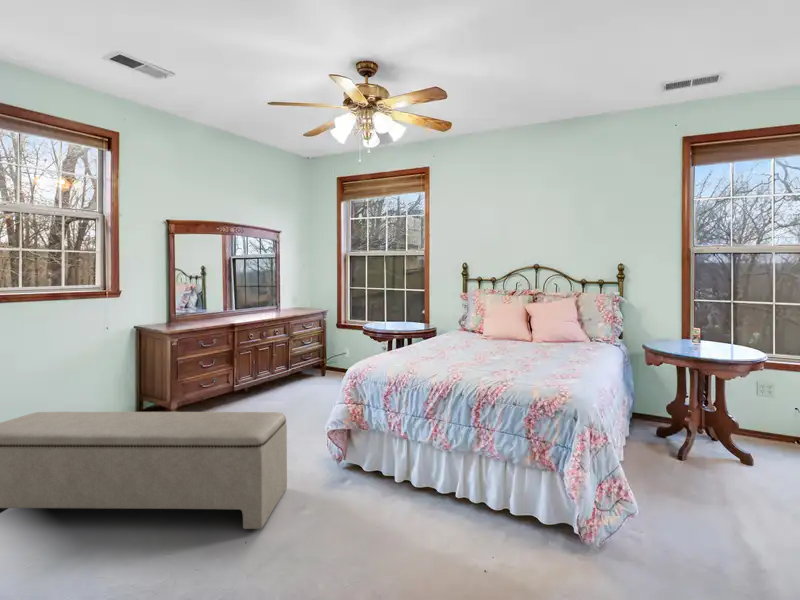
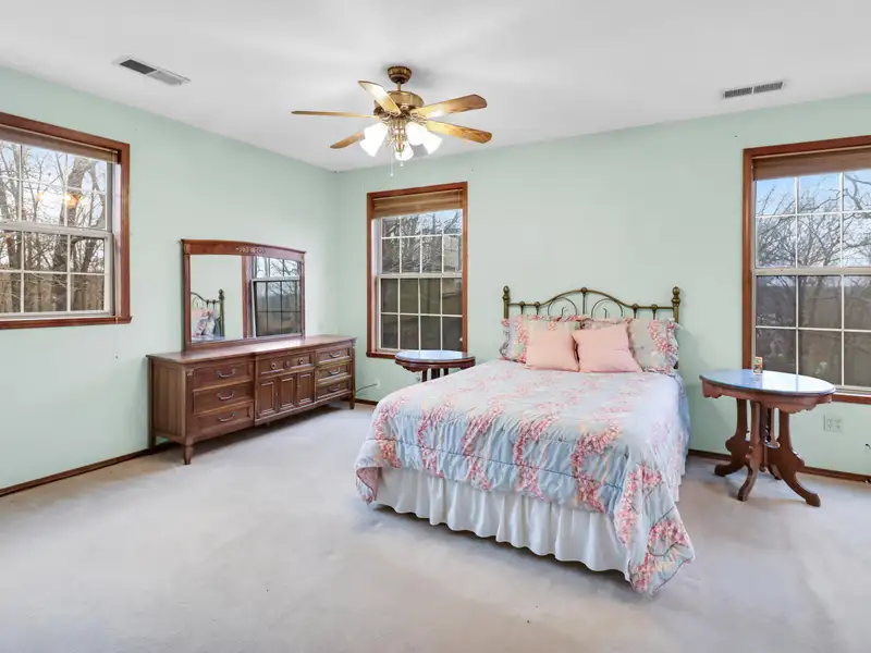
- bench [0,411,288,530]
